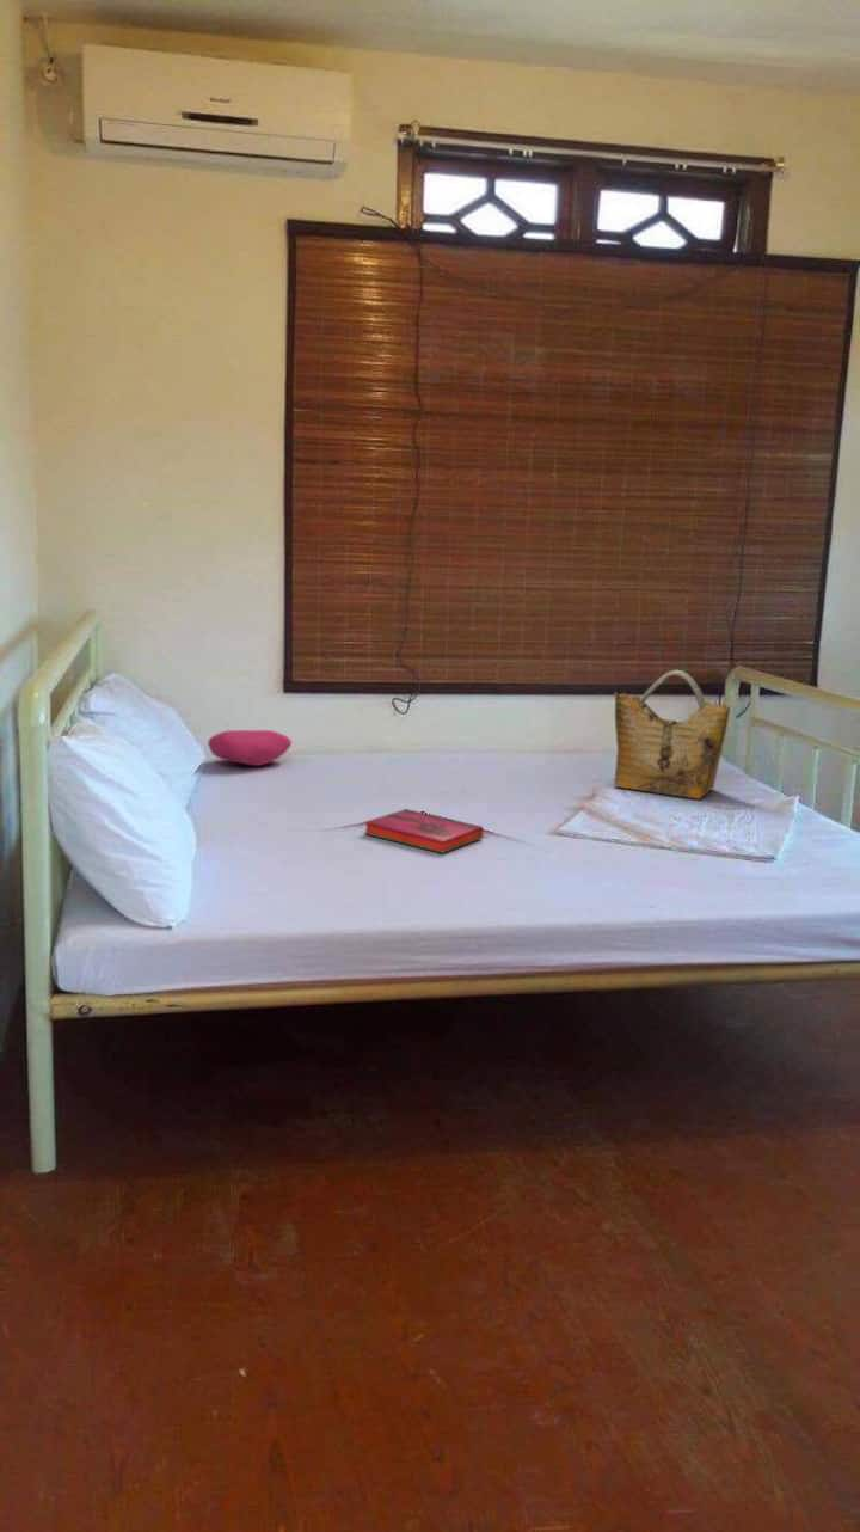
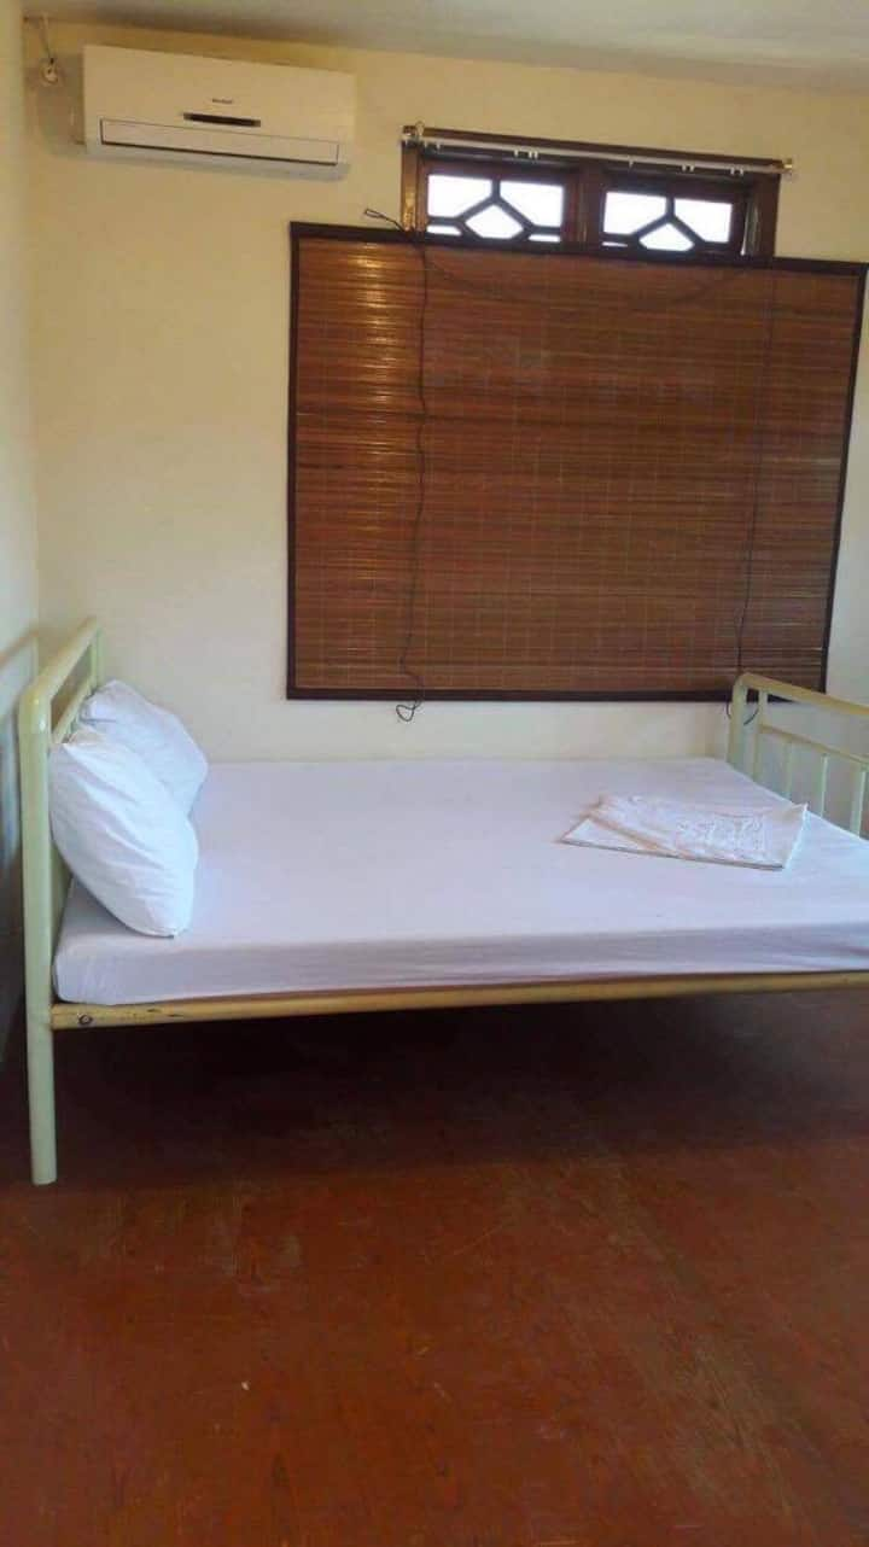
- hardback book [363,808,484,854]
- cushion [207,729,293,767]
- grocery bag [613,669,731,801]
